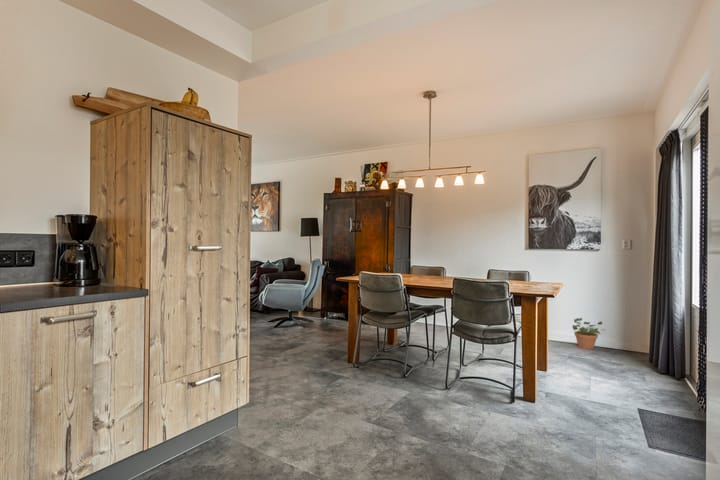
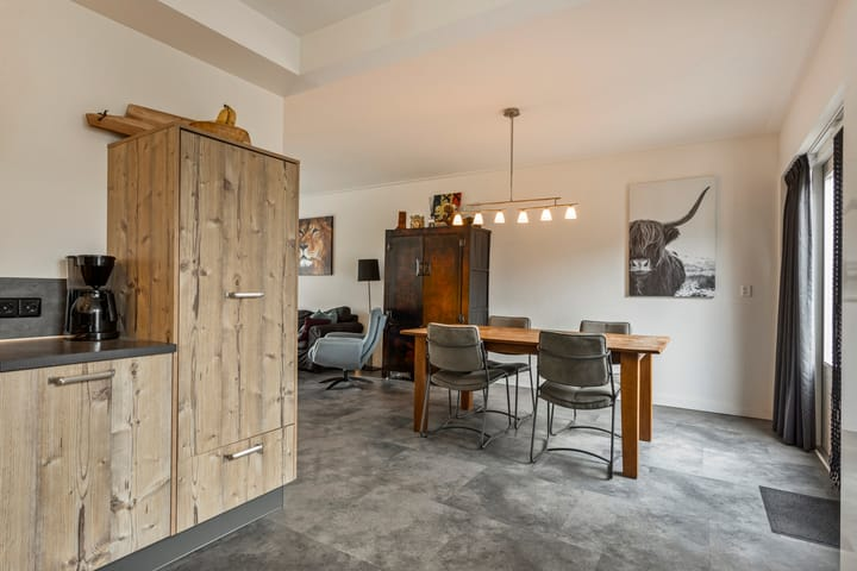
- potted plant [571,317,605,350]
